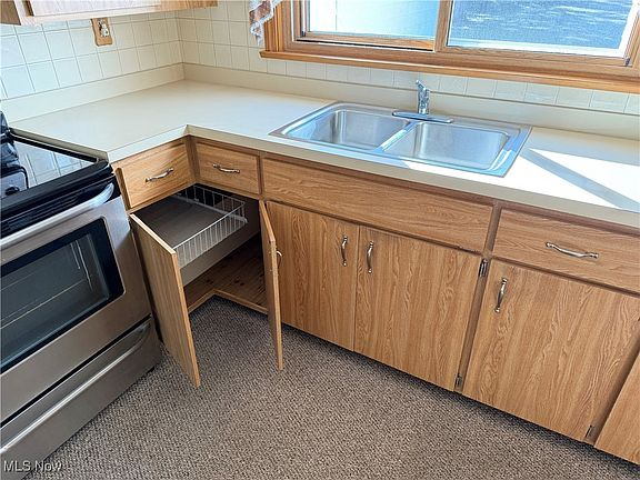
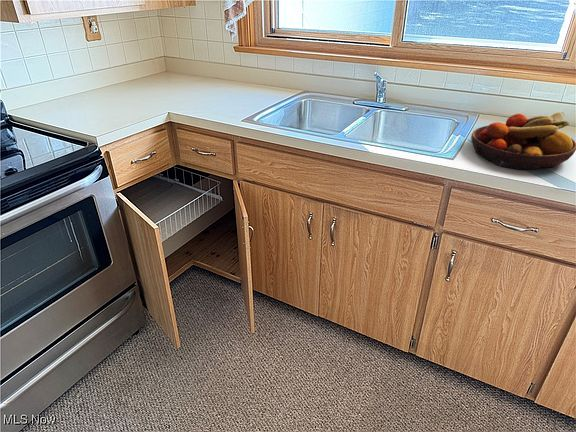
+ fruit bowl [470,111,576,170]
